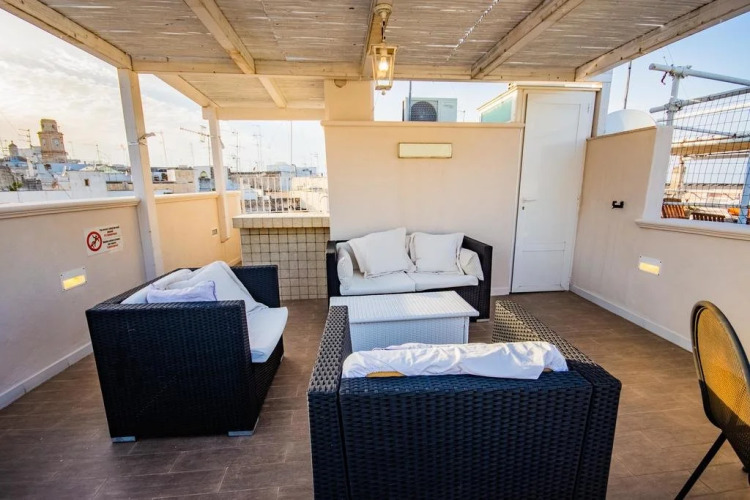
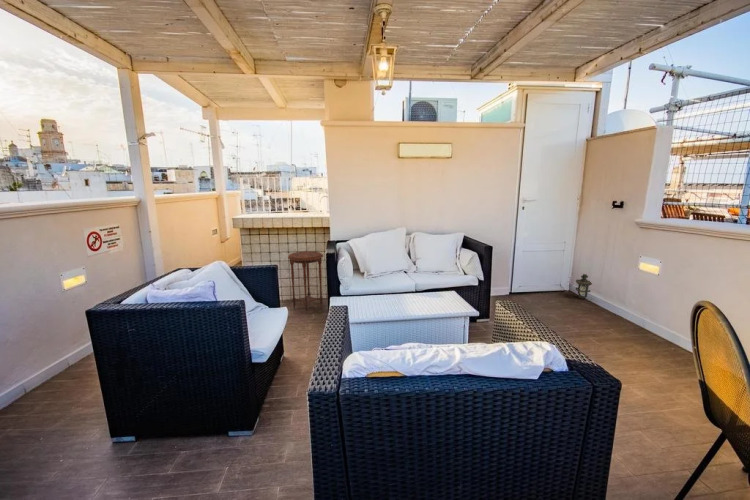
+ lantern [575,273,593,300]
+ side table [287,250,324,315]
